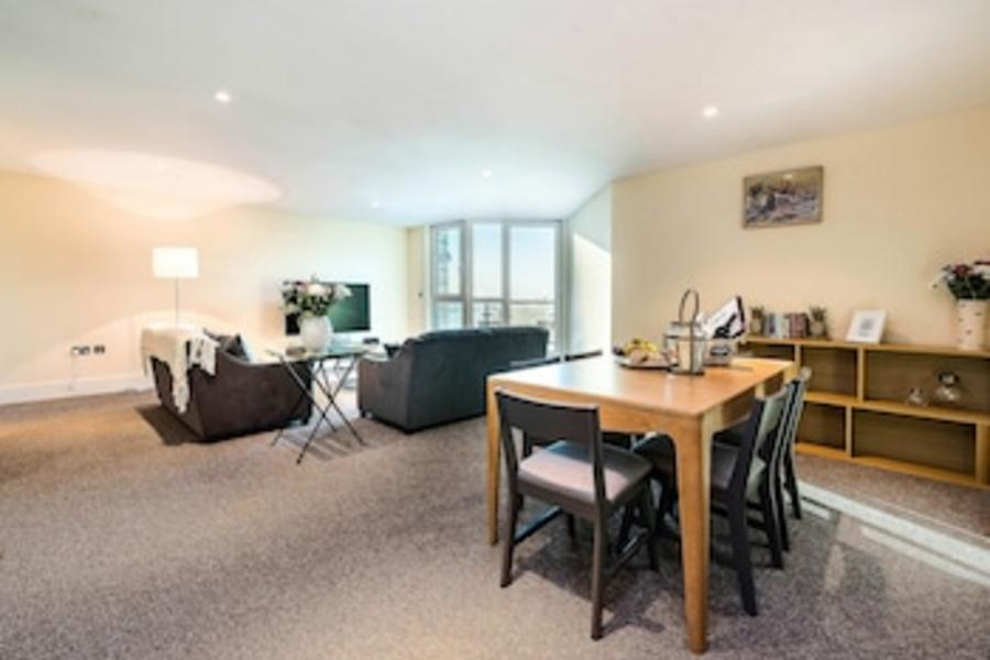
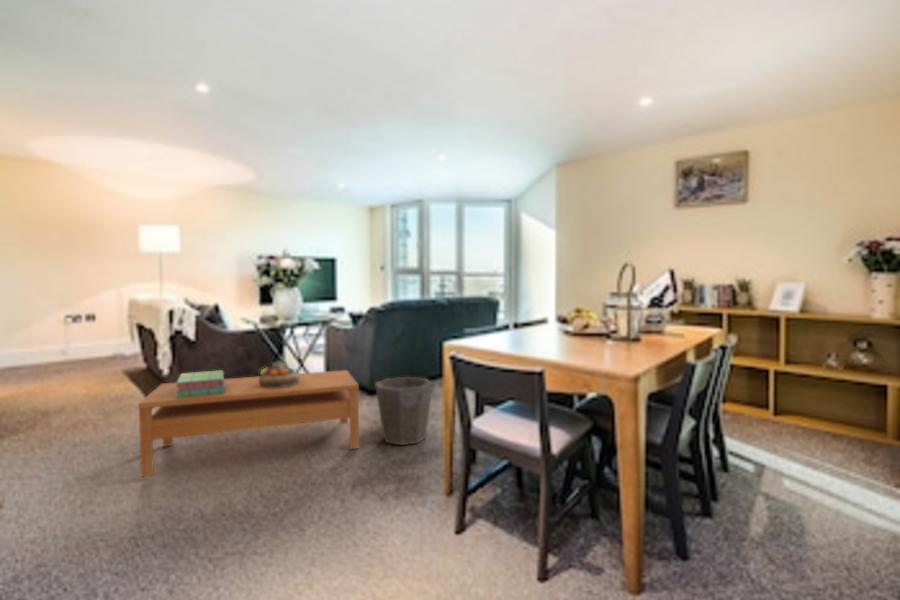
+ coffee table [137,369,360,479]
+ stack of books [176,369,225,398]
+ waste bin [374,376,434,446]
+ decorative bowl [259,359,299,388]
